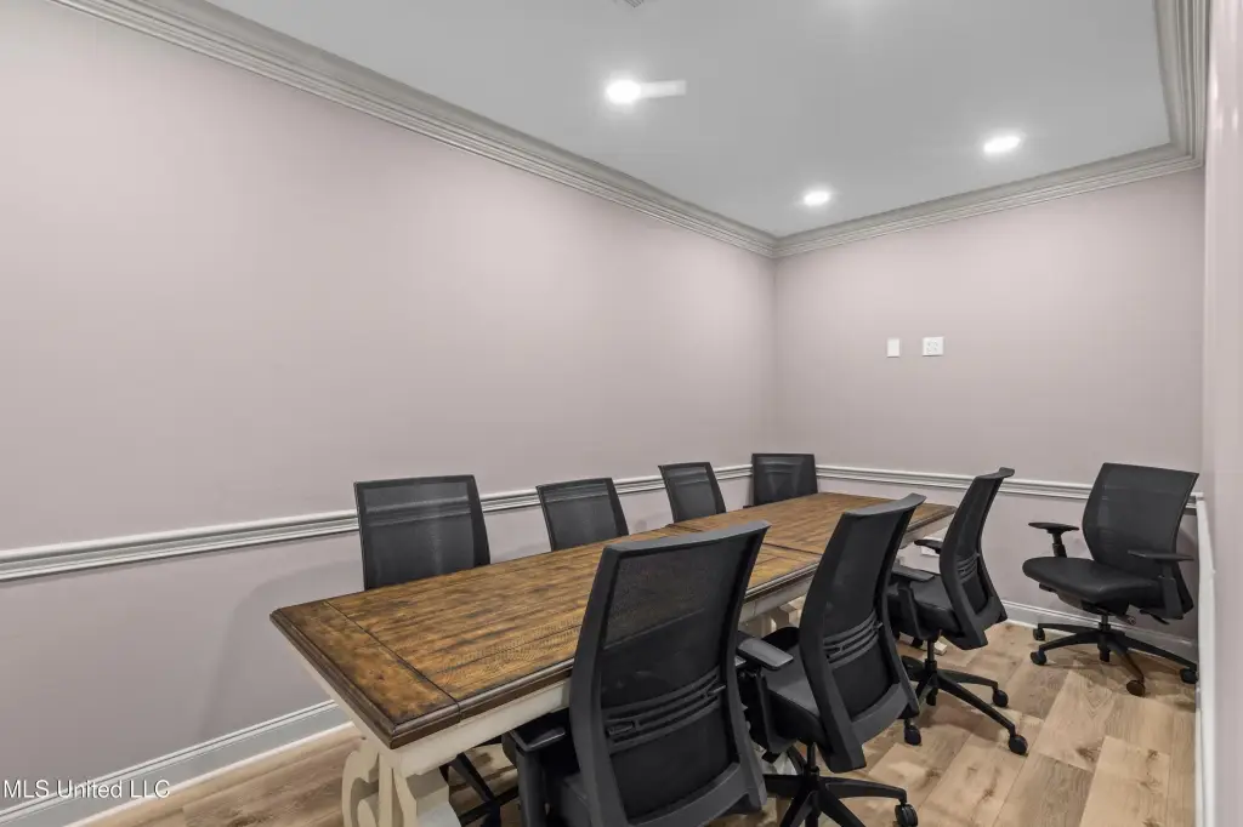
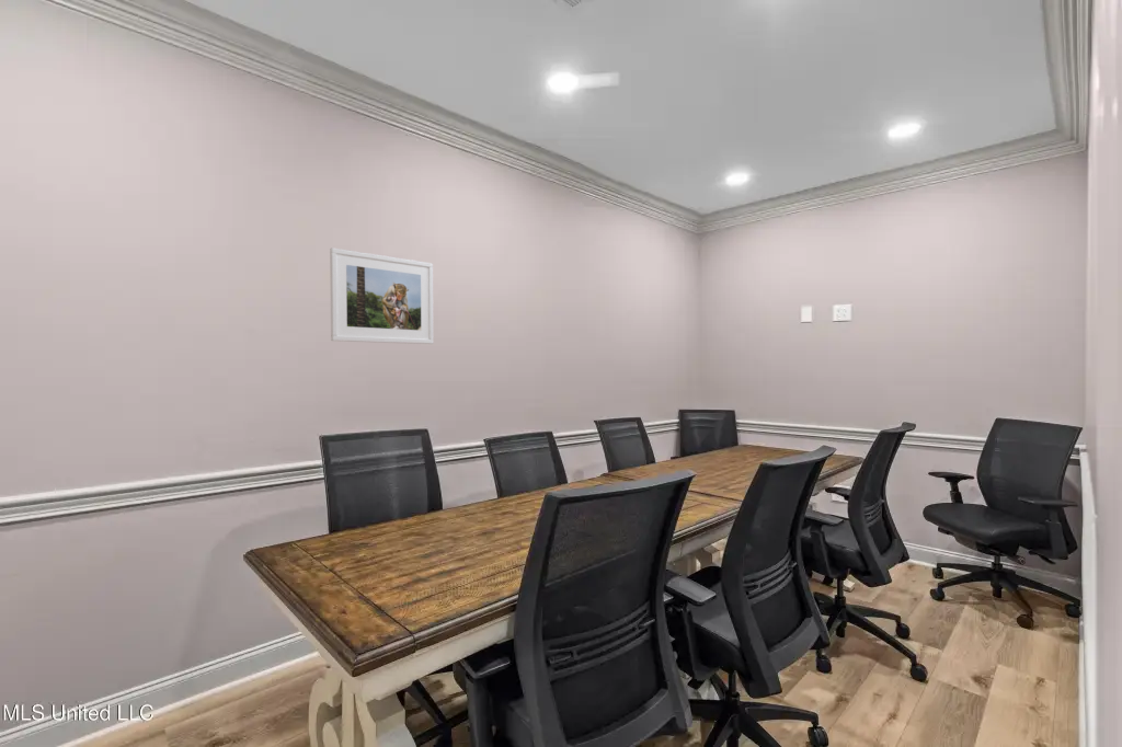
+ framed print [329,246,435,345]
